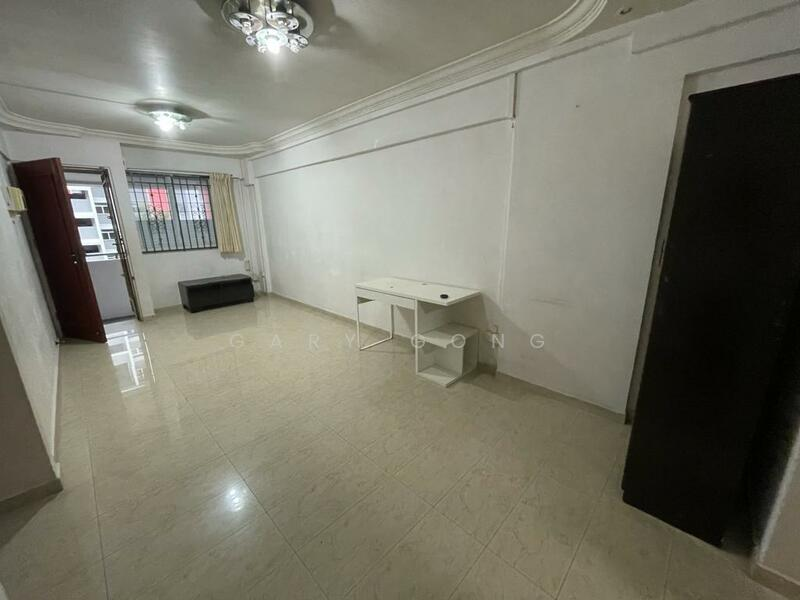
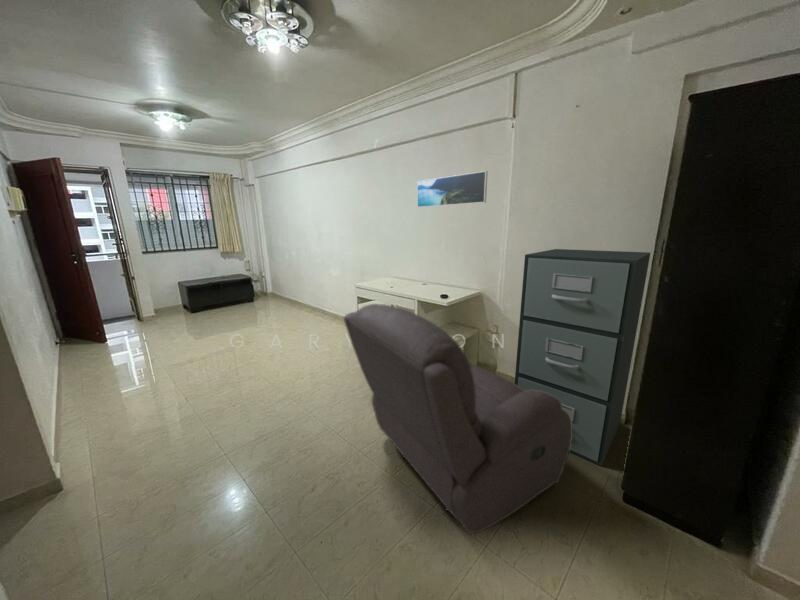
+ filing cabinet [514,248,651,467]
+ chair [343,303,572,534]
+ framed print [416,170,489,208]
